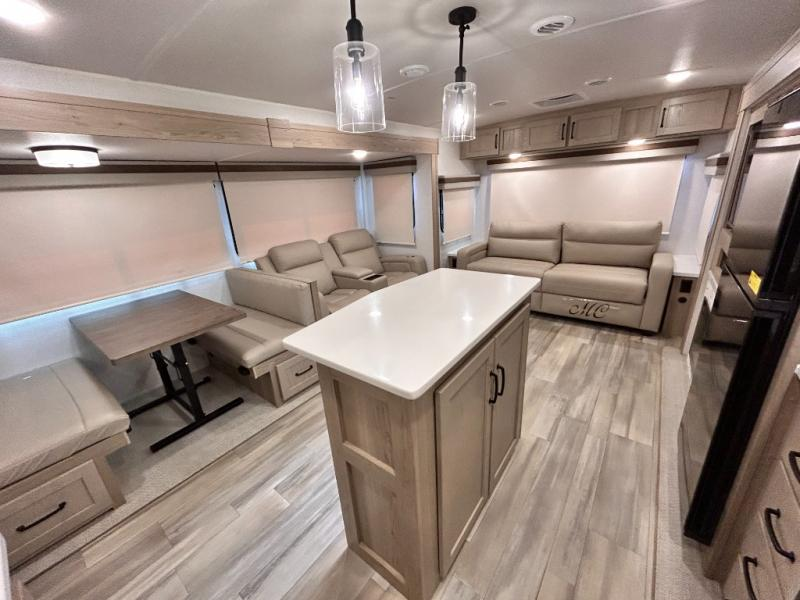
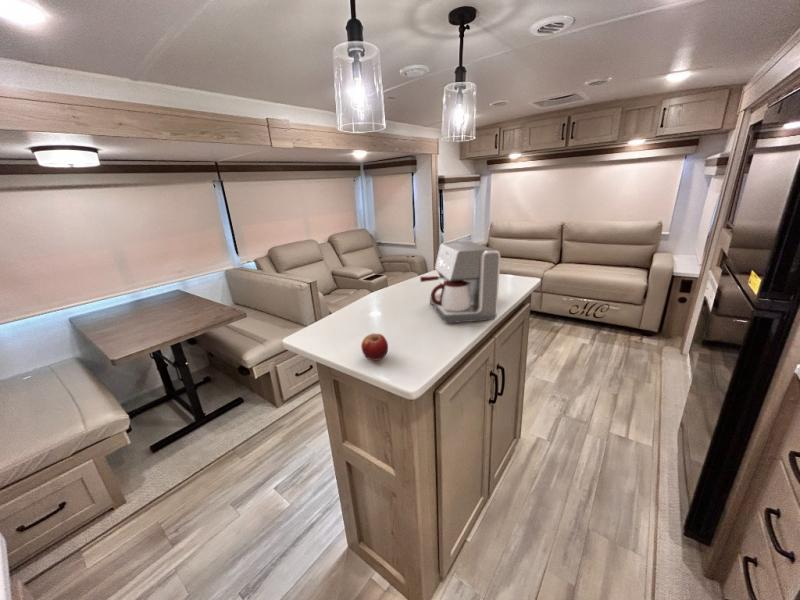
+ fruit [360,333,389,361]
+ coffee maker [419,240,501,324]
